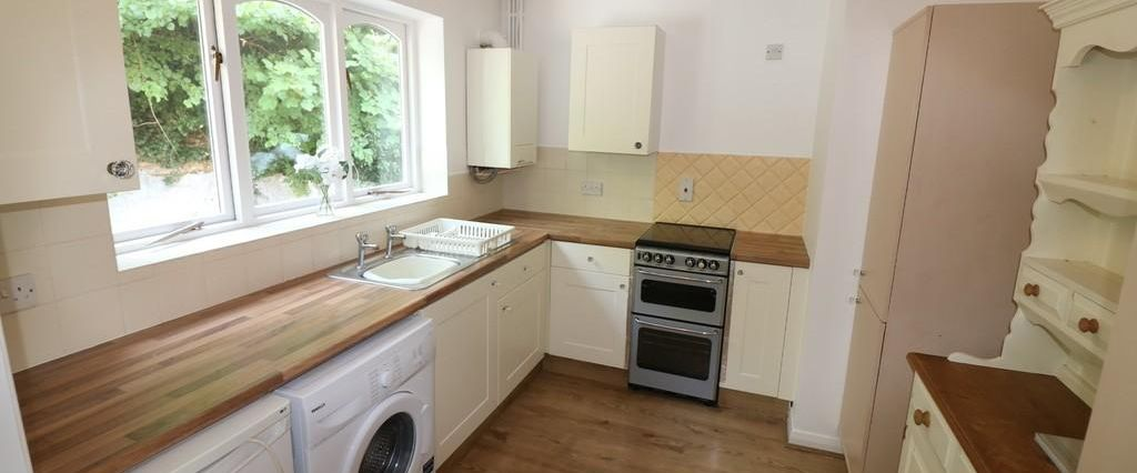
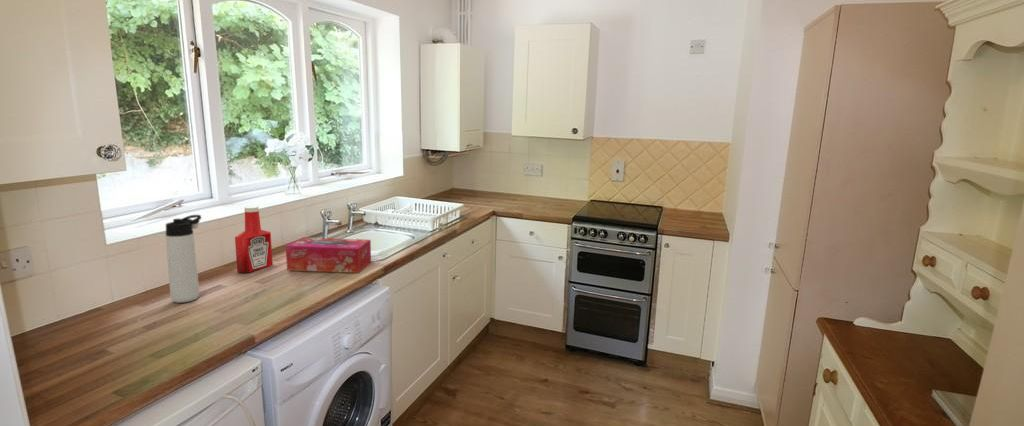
+ tissue box [285,237,372,274]
+ soap bottle [234,205,274,274]
+ thermos bottle [165,214,202,304]
